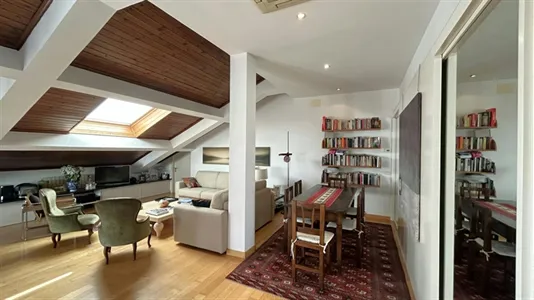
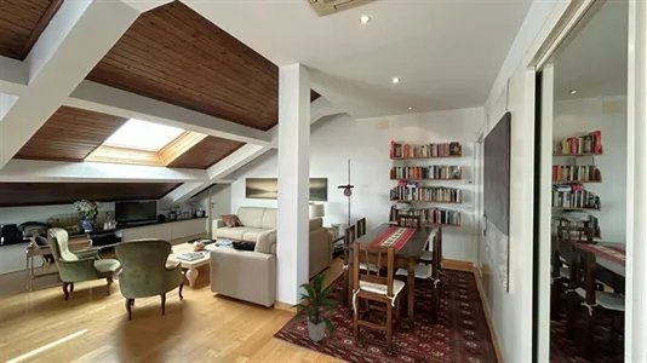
+ indoor plant [288,270,339,342]
